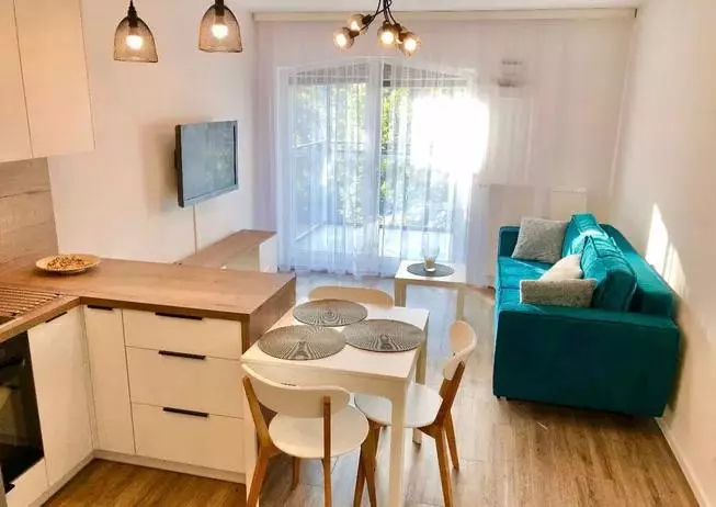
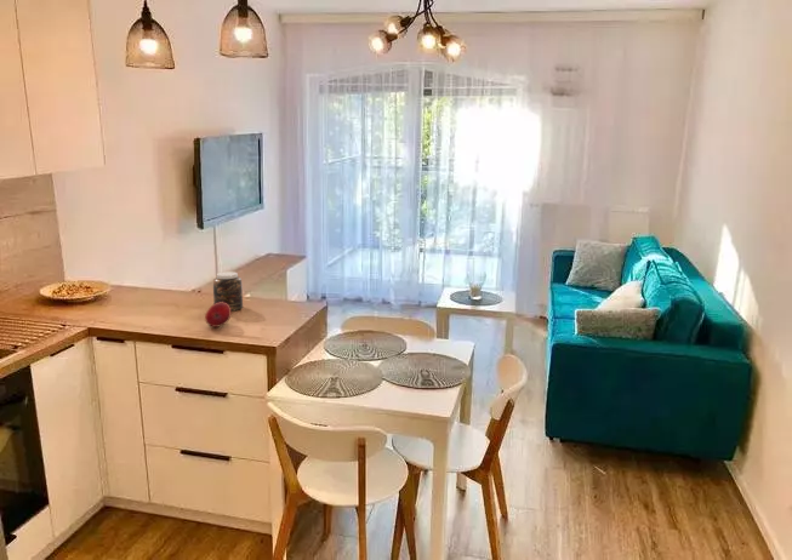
+ fruit [204,302,232,328]
+ jar [212,270,244,312]
